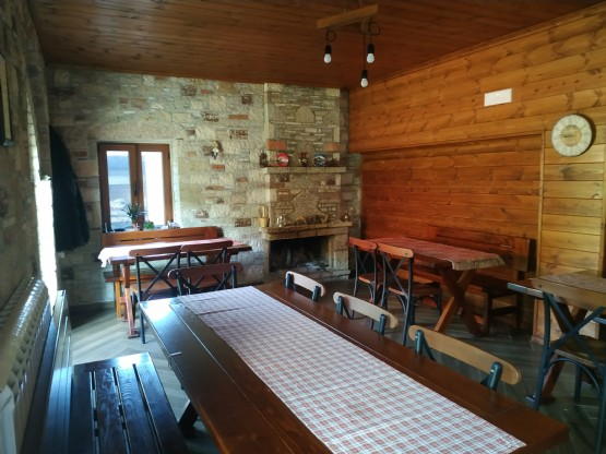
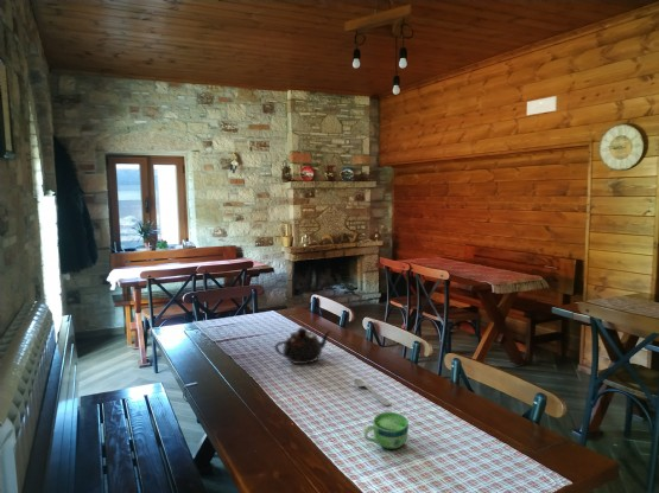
+ cup [362,411,410,450]
+ spoon [353,377,391,406]
+ teapot [273,326,332,365]
